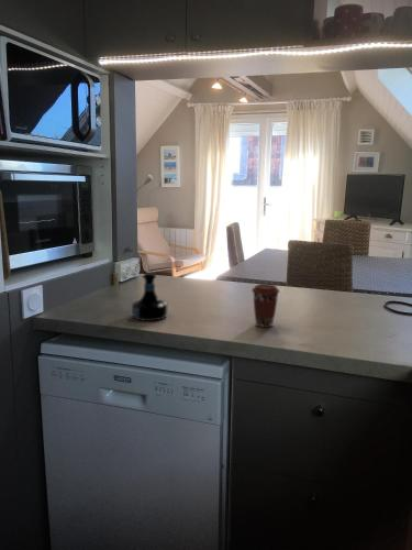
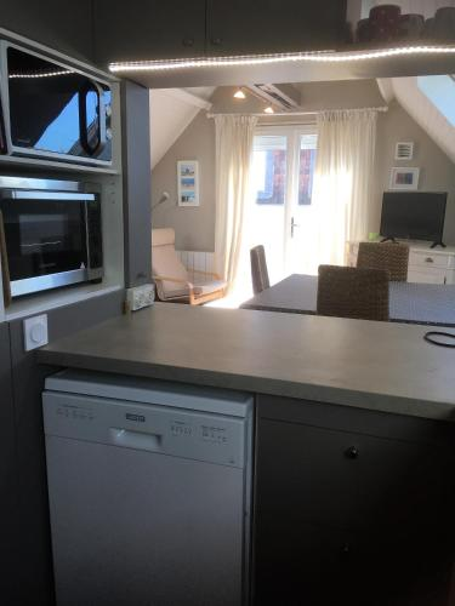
- tequila bottle [131,272,168,322]
- coffee cup [250,283,280,328]
